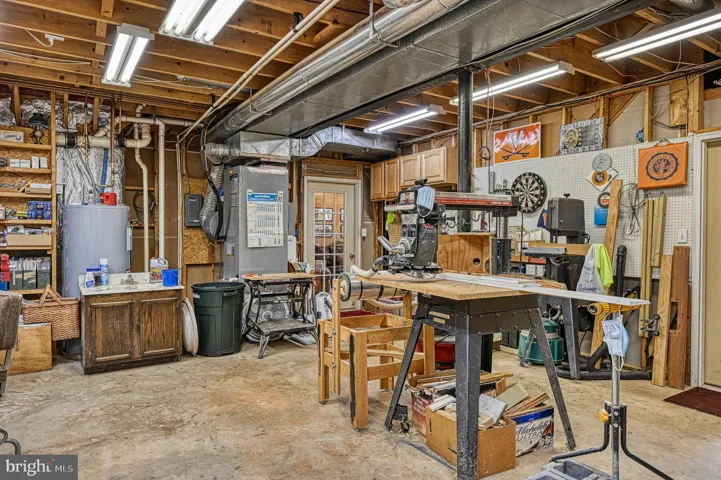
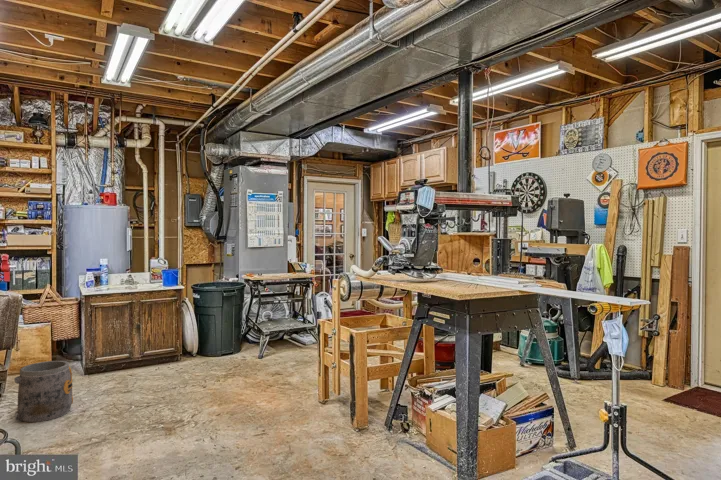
+ bucket [13,360,74,423]
